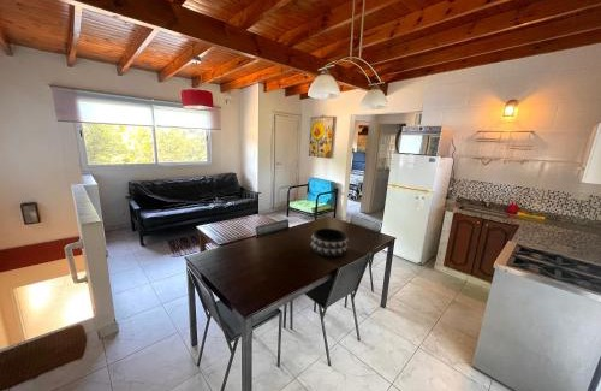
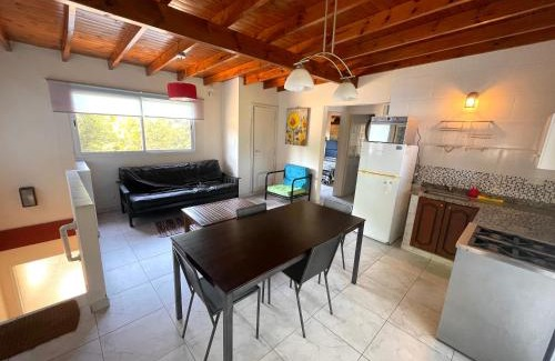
- decorative bowl [310,227,350,259]
